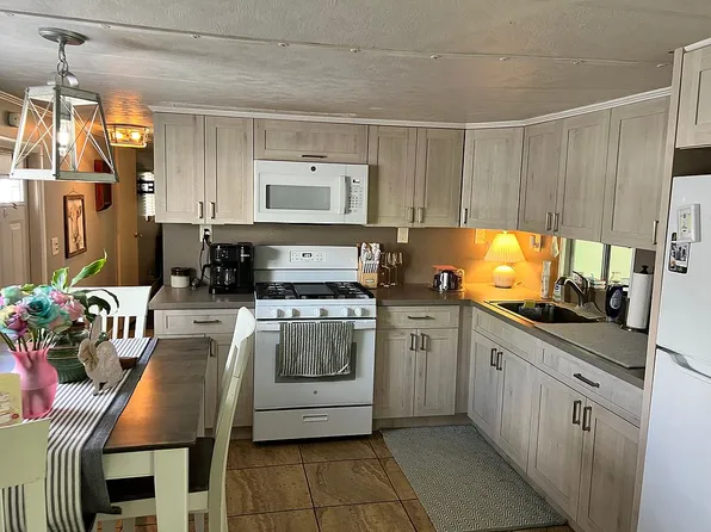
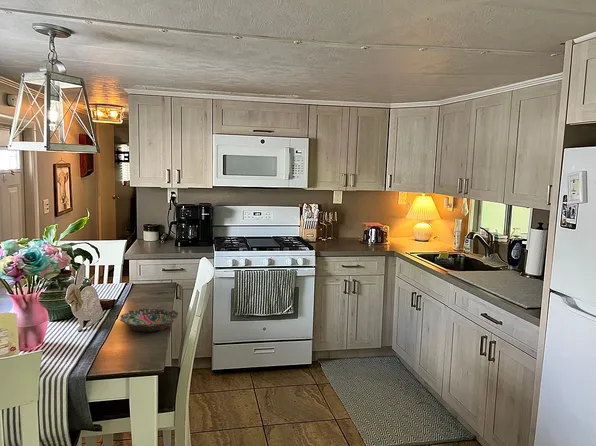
+ bowl [119,307,180,333]
